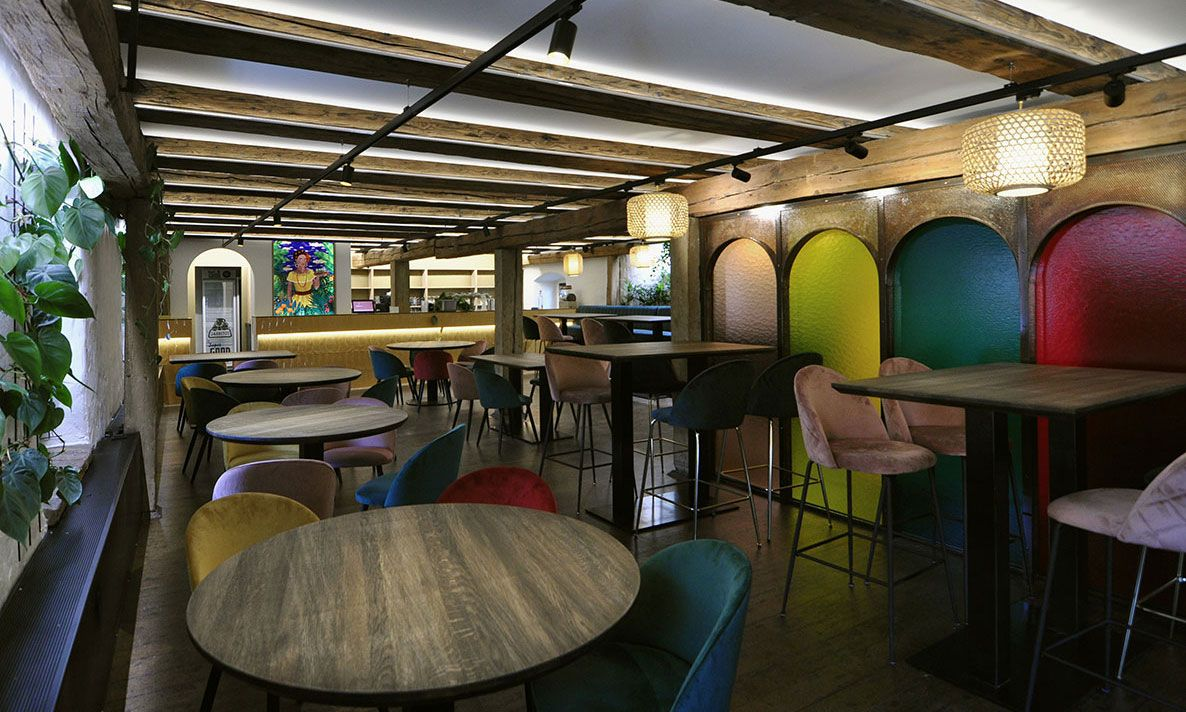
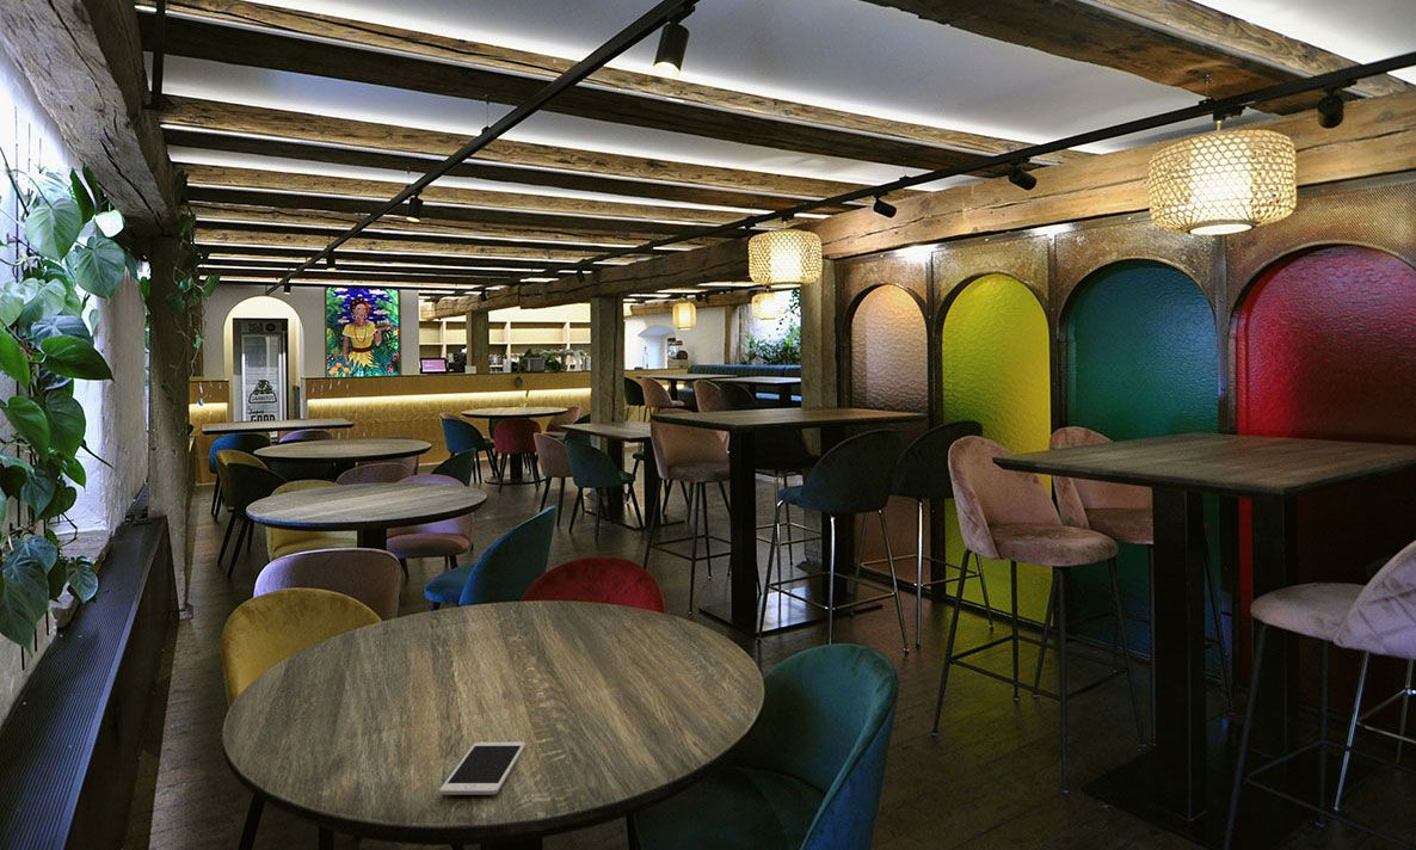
+ cell phone [438,741,527,796]
